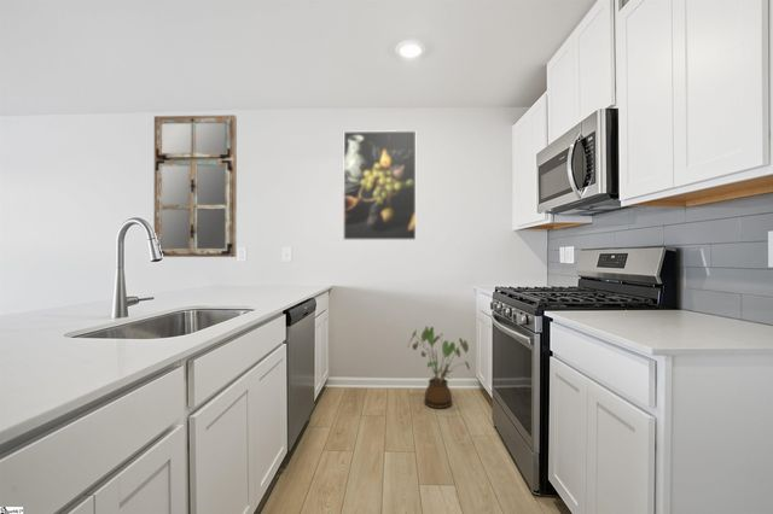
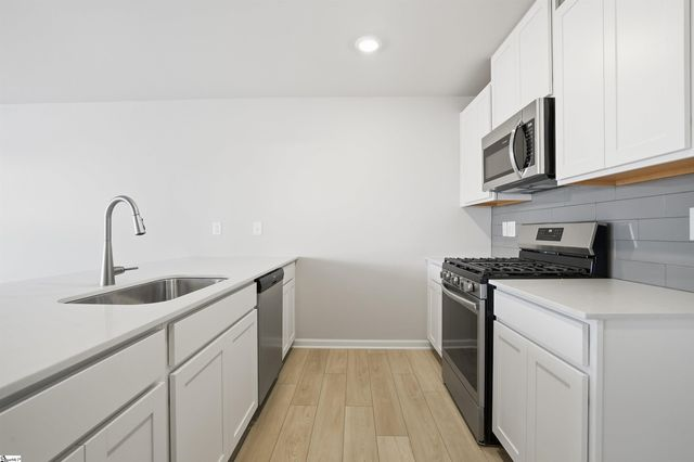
- mirror [152,113,238,258]
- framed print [342,129,417,241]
- house plant [407,325,471,410]
